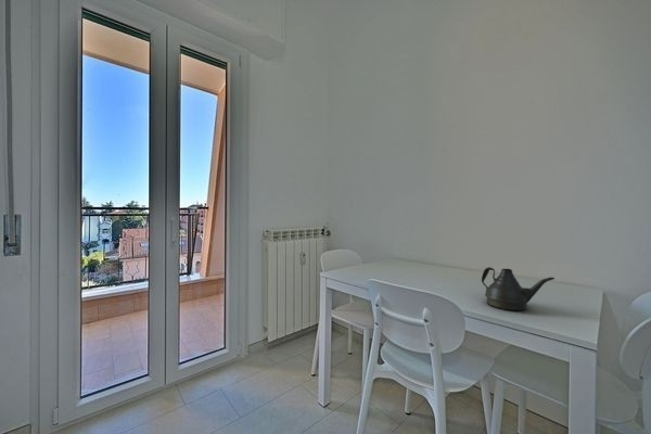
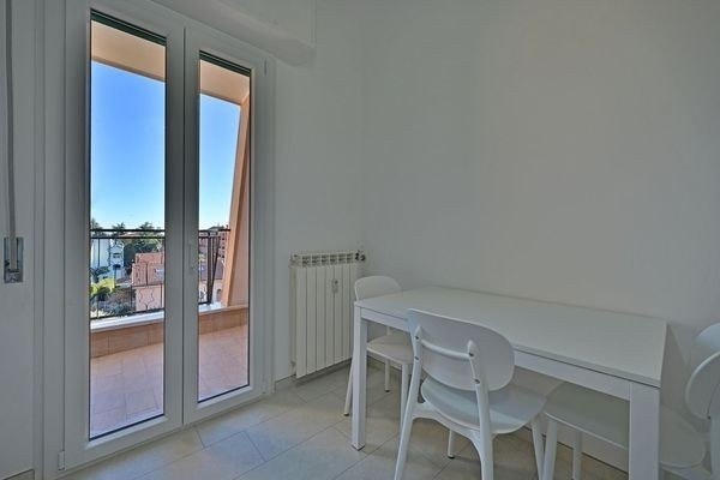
- teapot [481,266,556,311]
